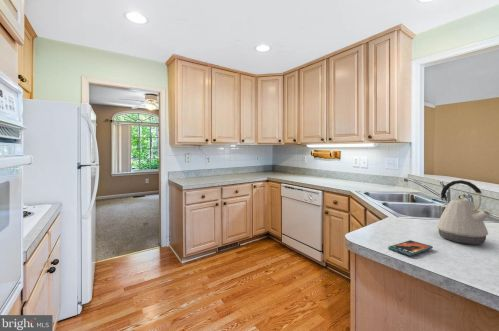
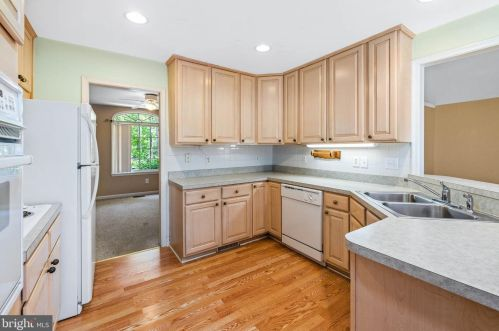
- kettle [436,179,493,245]
- smartphone [387,239,434,257]
